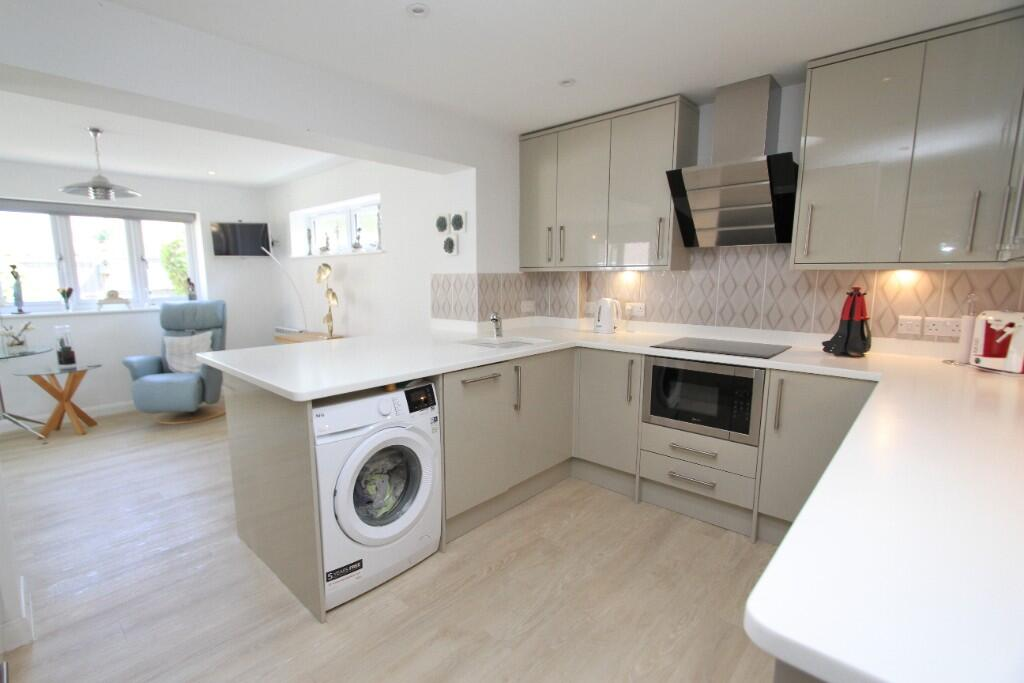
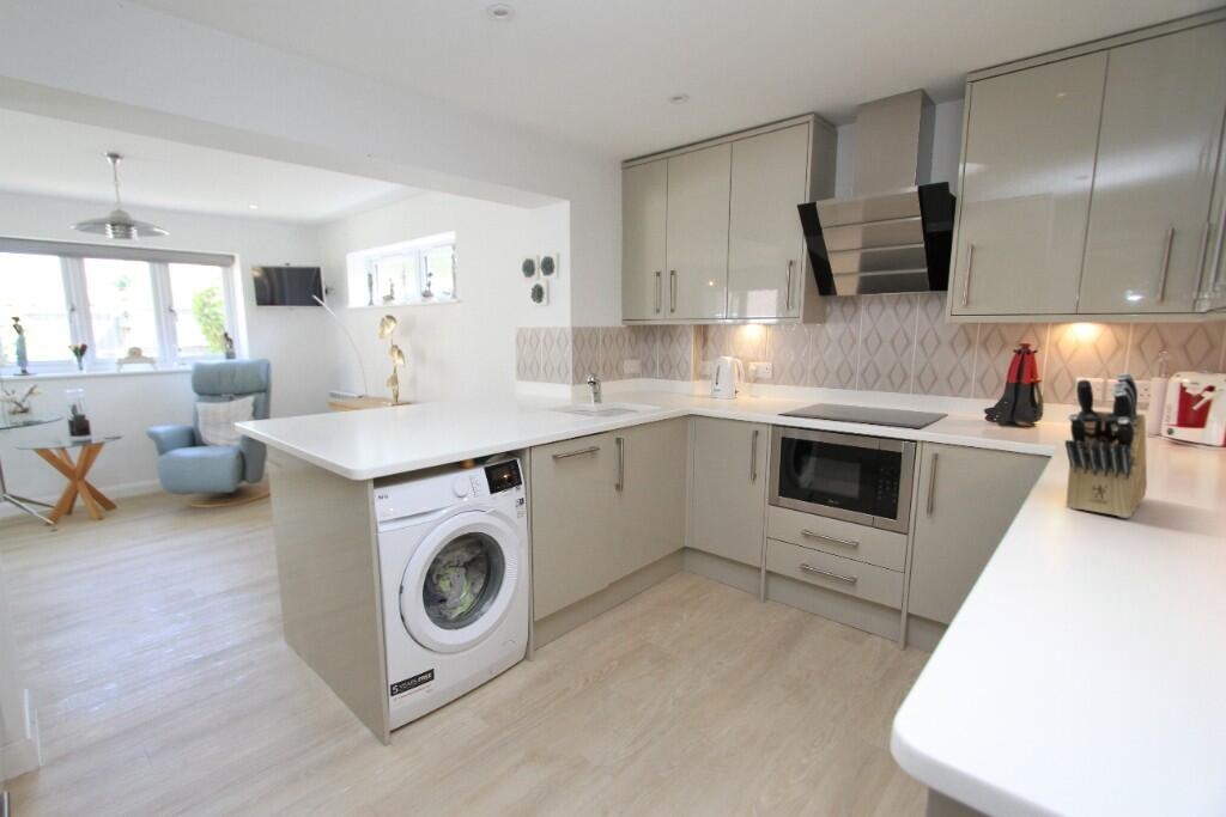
+ knife block [1064,372,1148,519]
